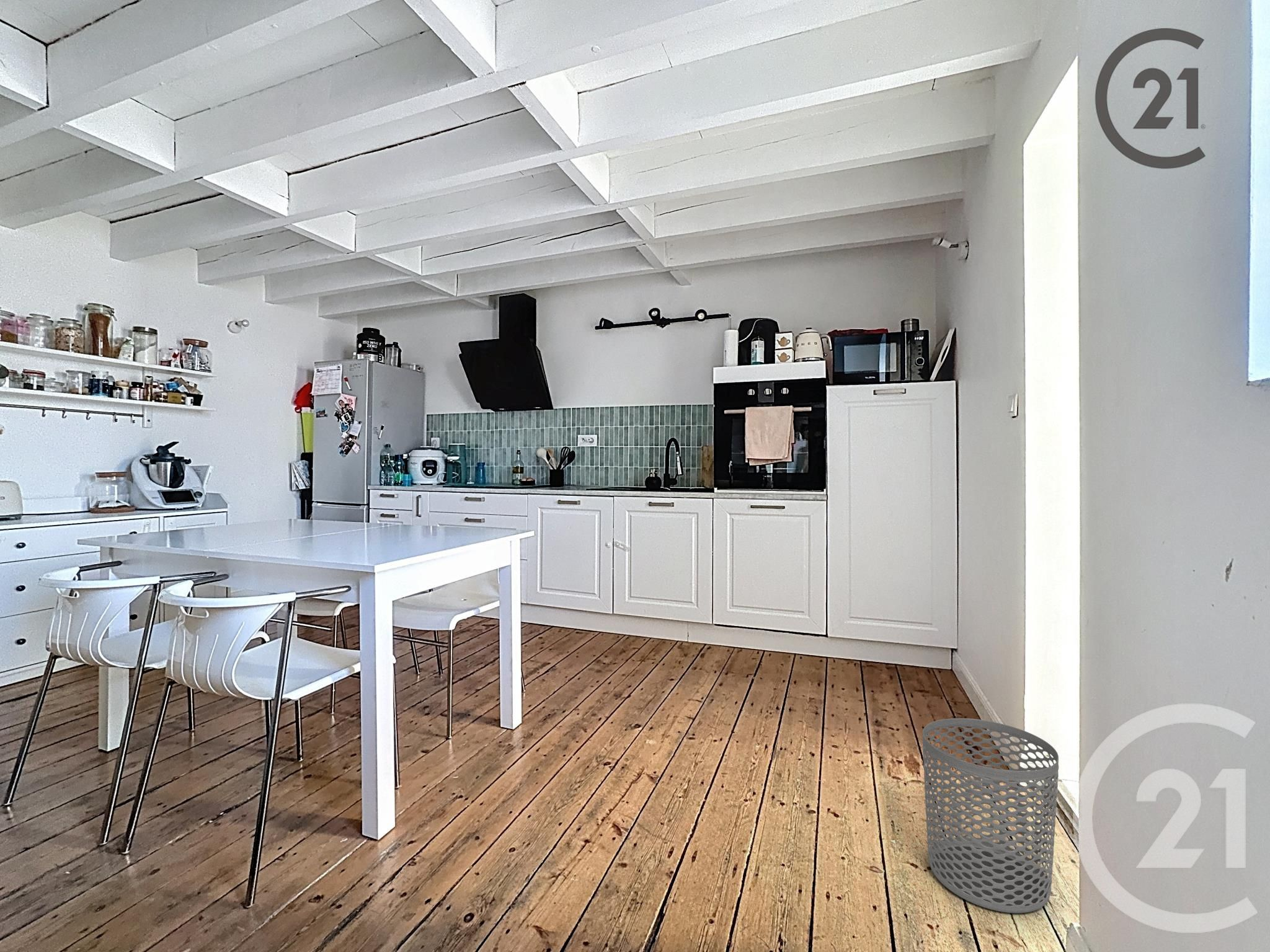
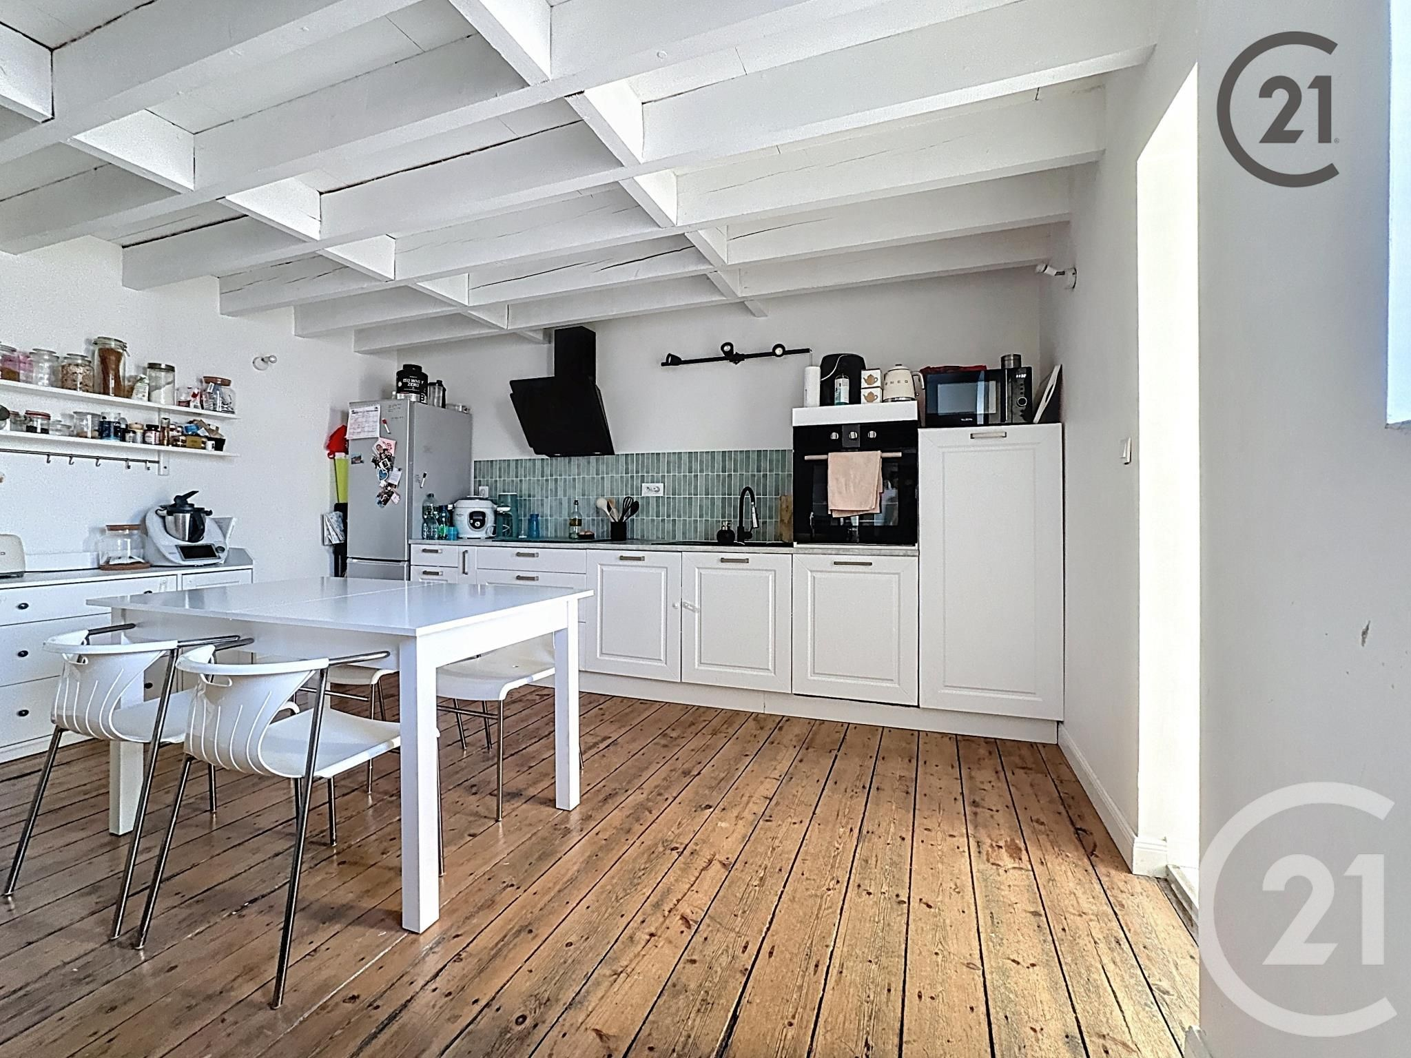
- waste bin [922,718,1059,914]
